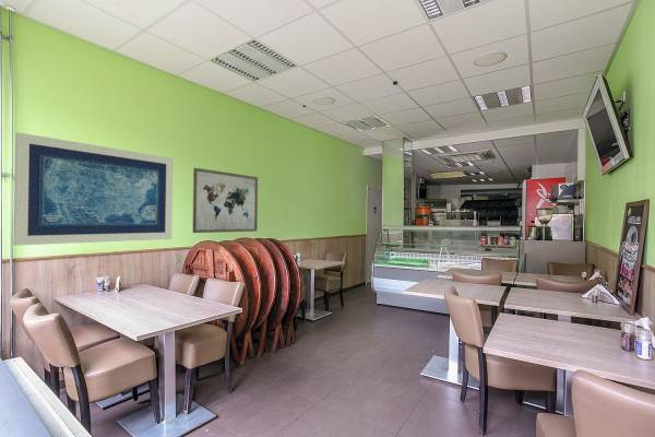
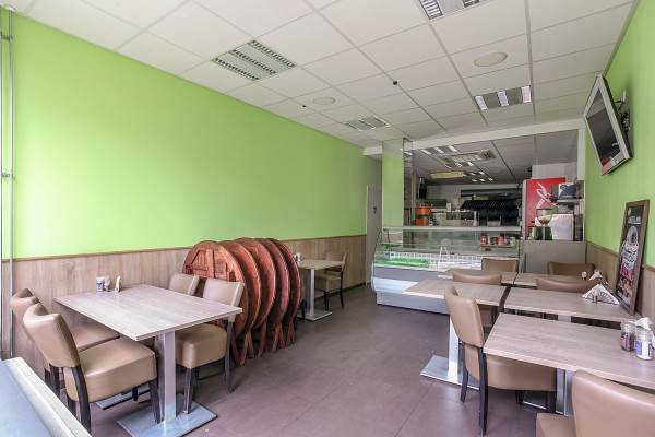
- wall art [13,131,174,247]
- wall art [192,167,259,234]
